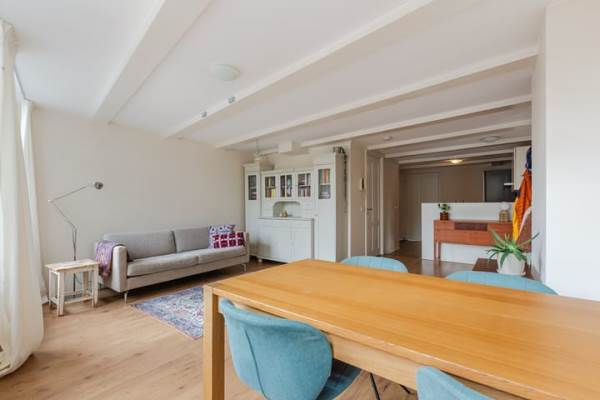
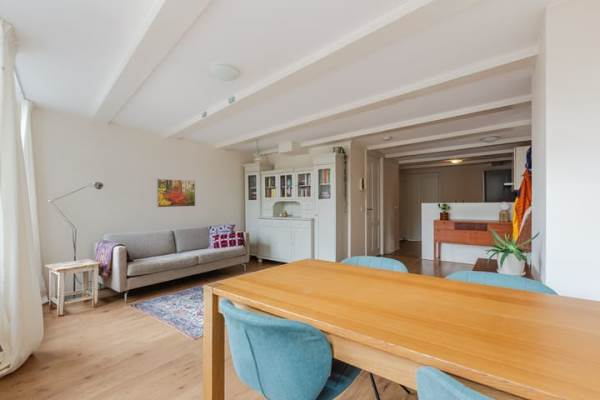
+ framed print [155,178,196,208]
